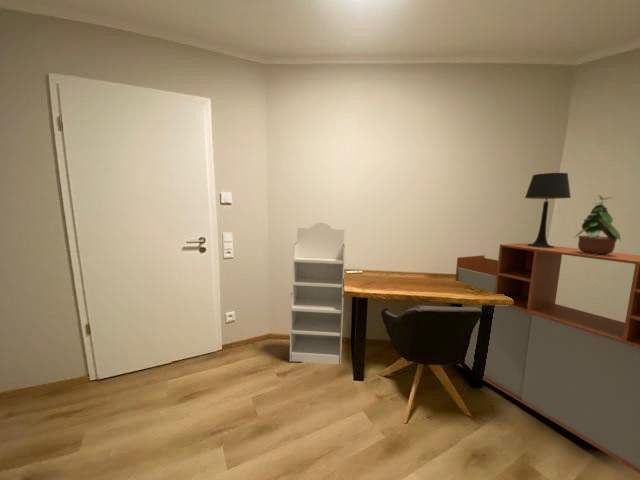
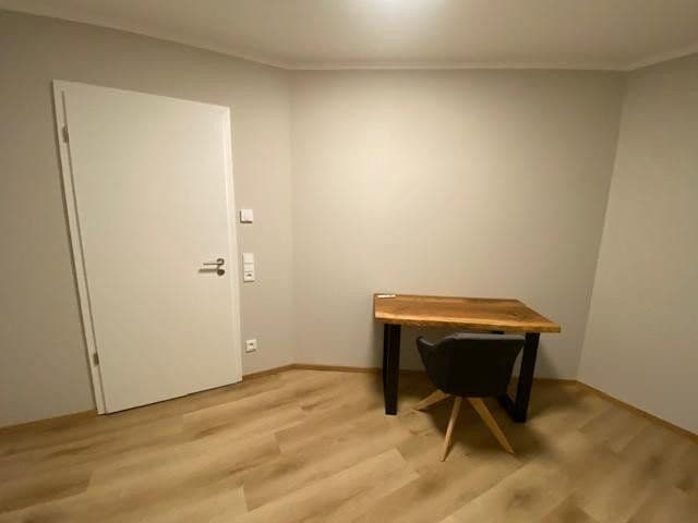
- shelf [289,222,346,366]
- table lamp [524,172,572,248]
- storage cabinet [454,242,640,474]
- potted plant [574,194,622,256]
